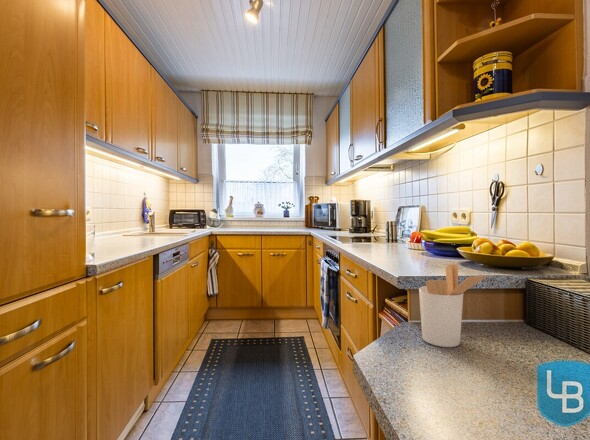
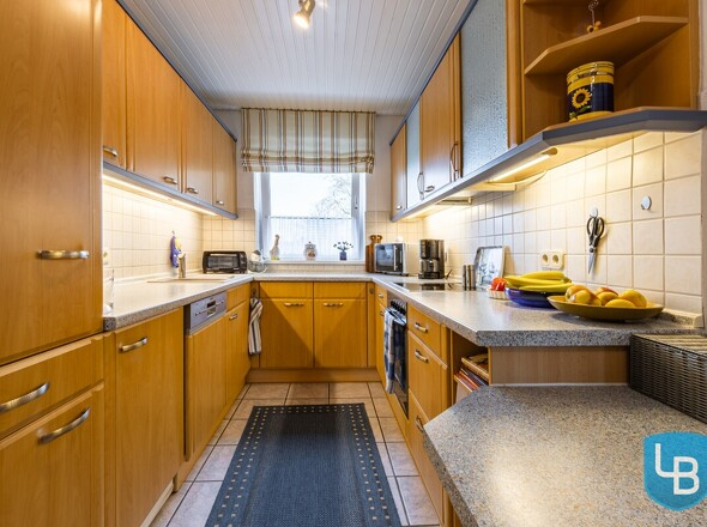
- utensil holder [418,263,490,348]
